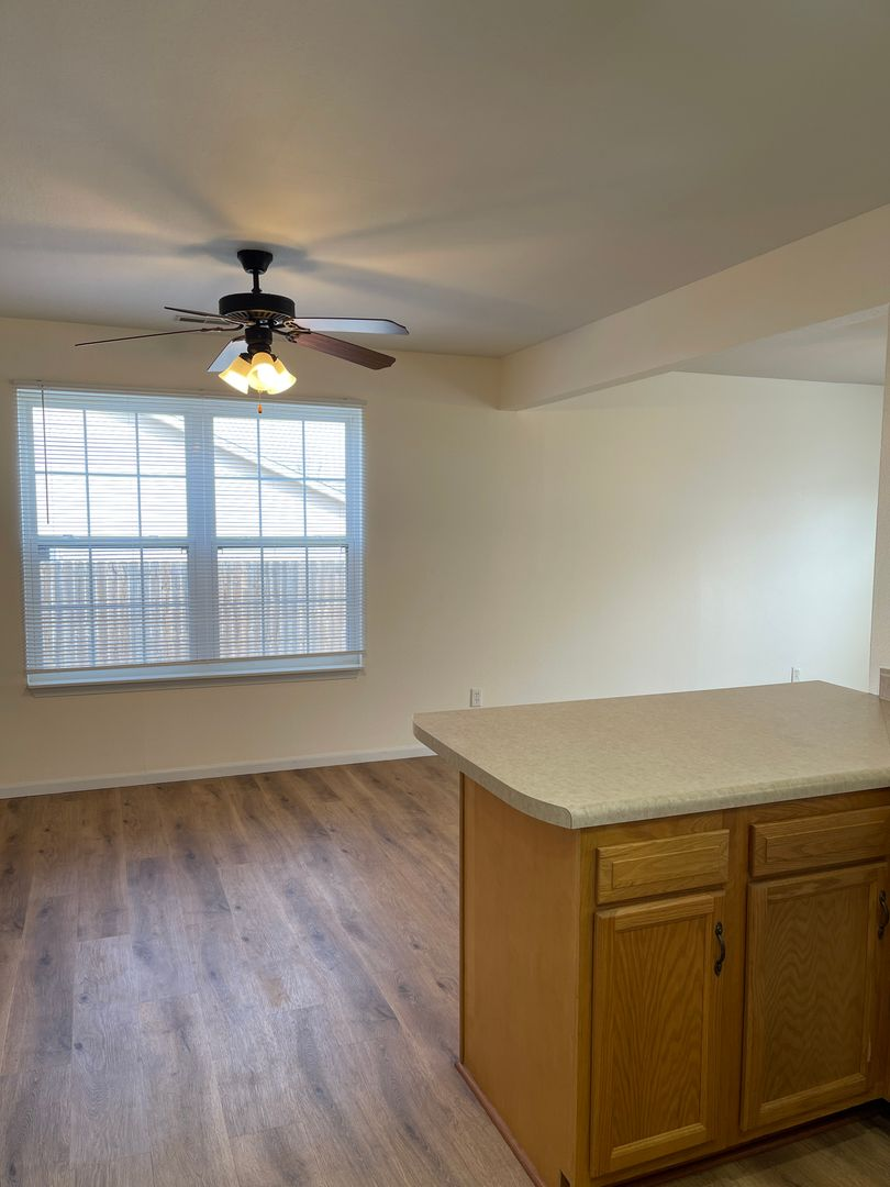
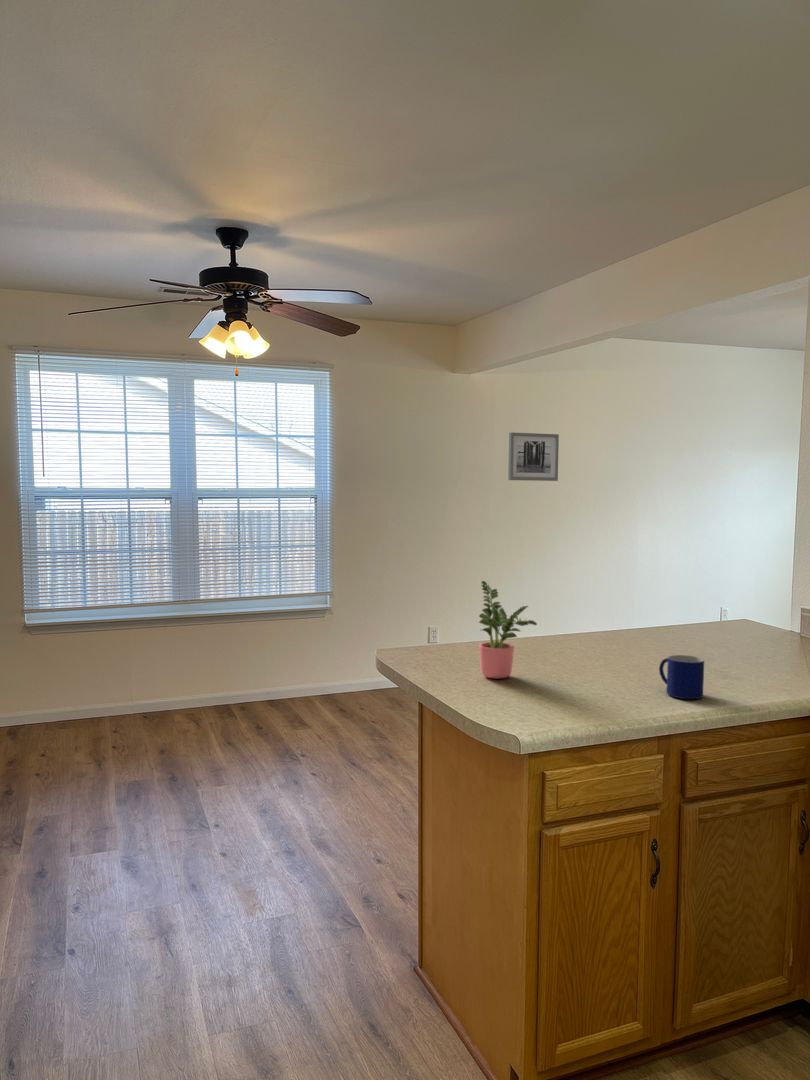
+ potted plant [478,580,538,679]
+ mug [658,654,705,700]
+ wall art [507,431,560,482]
